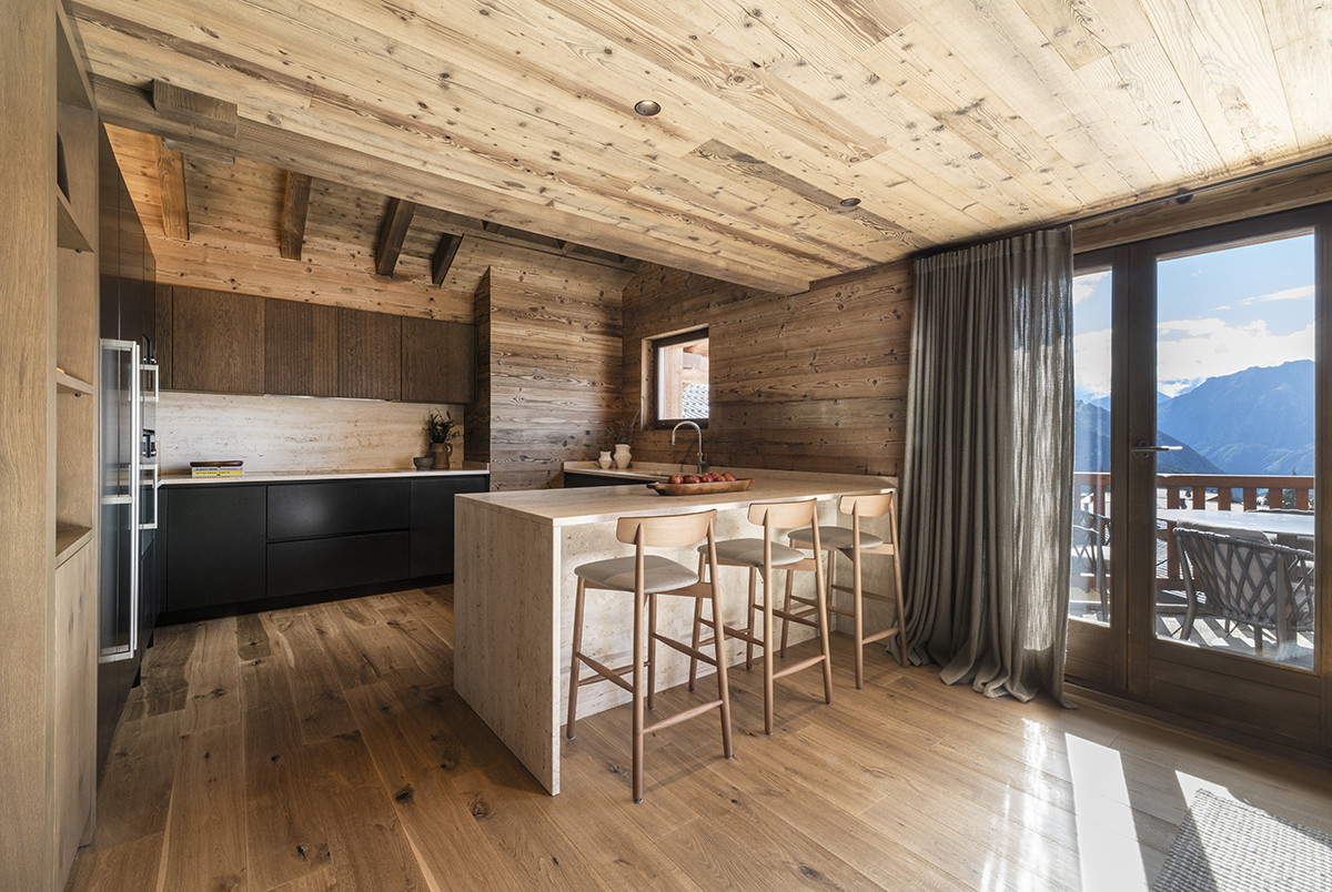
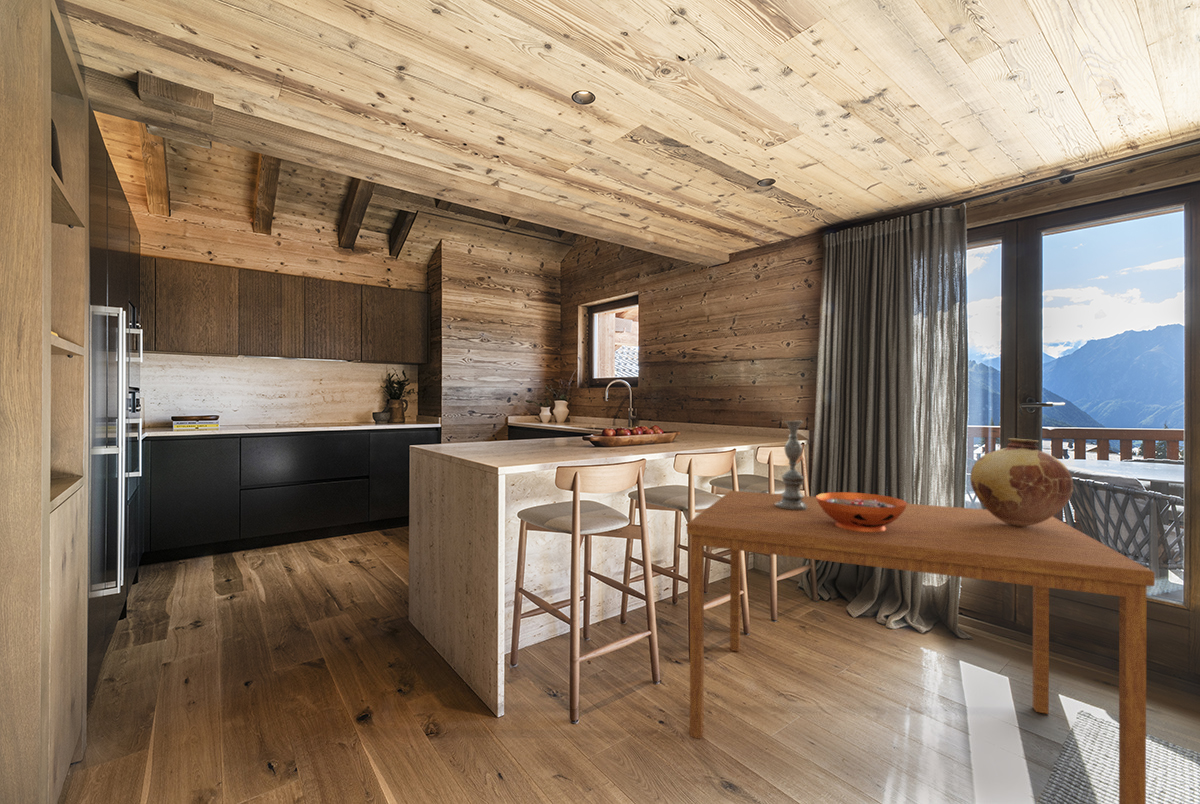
+ decorative bowl [815,491,908,532]
+ dining table [686,490,1156,804]
+ vase [969,437,1074,526]
+ candlestick [775,419,808,510]
